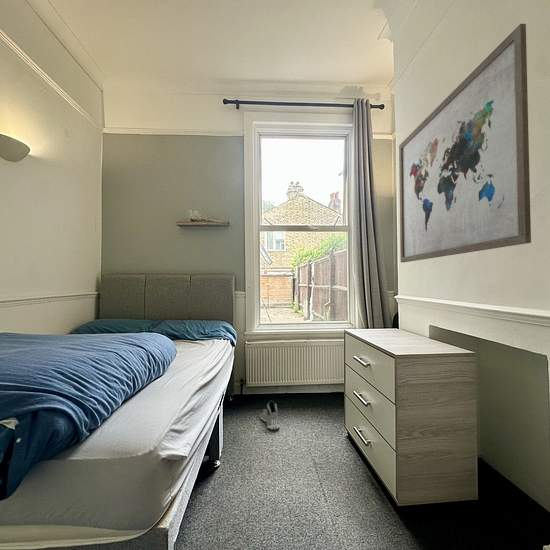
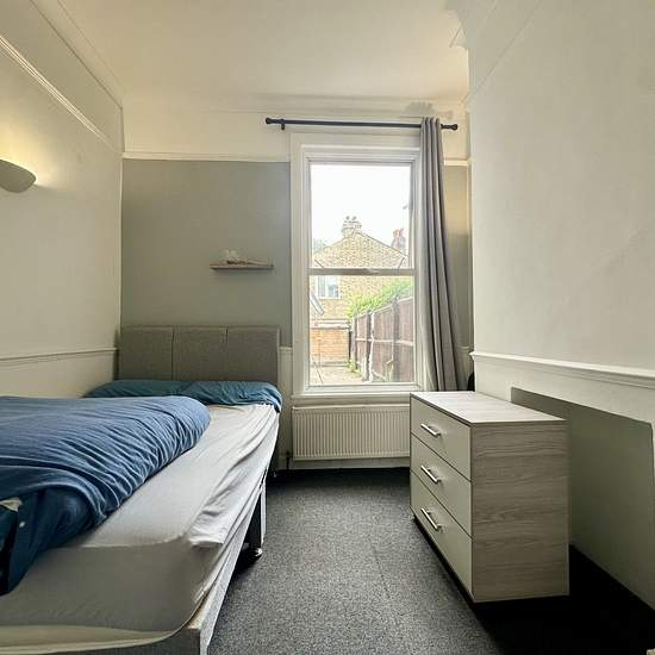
- sneaker [259,399,281,431]
- wall art [398,23,532,263]
